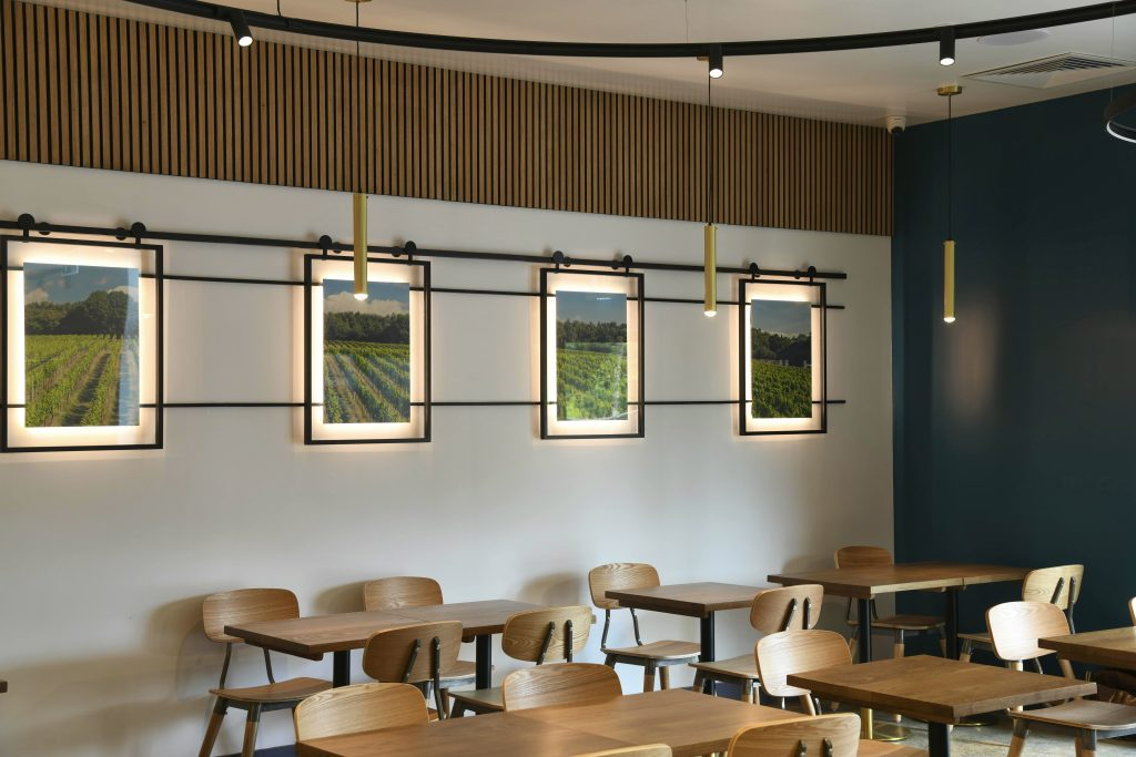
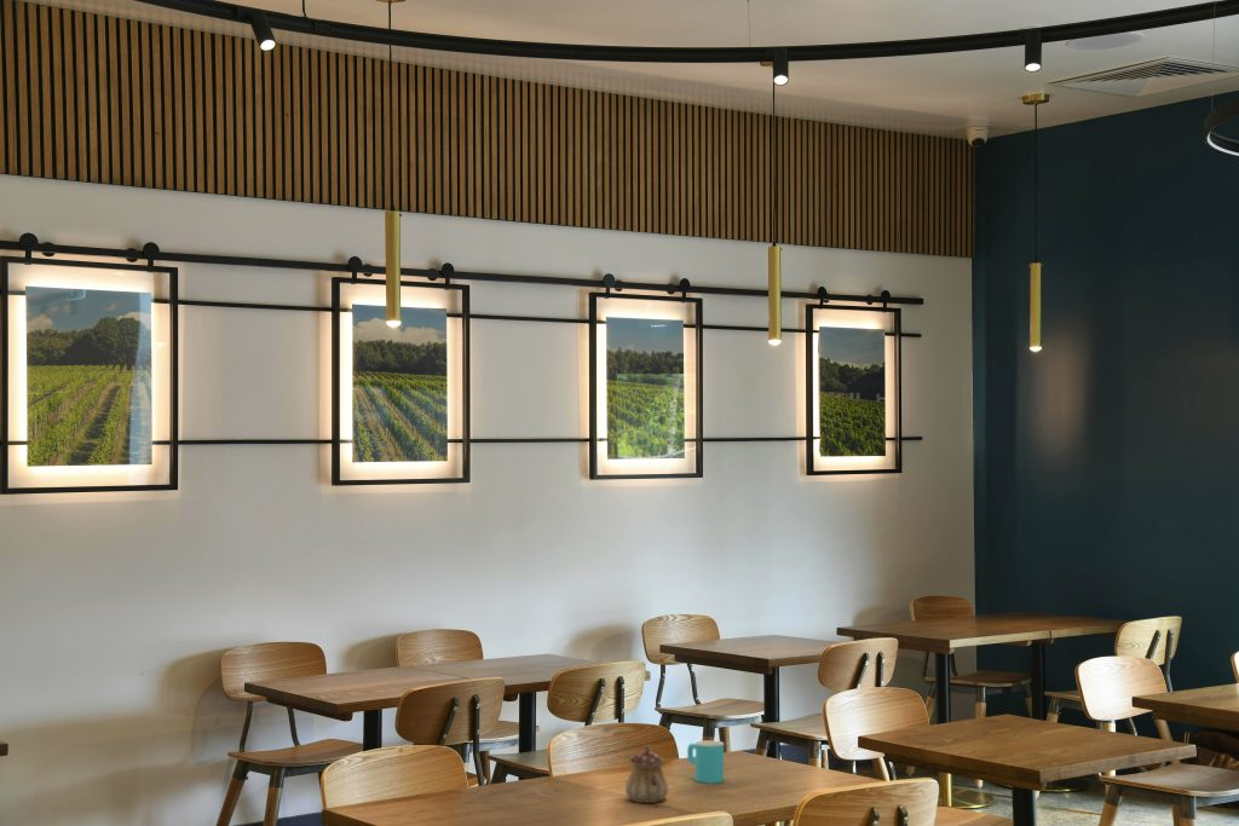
+ teapot [624,744,670,804]
+ cup [686,739,725,785]
